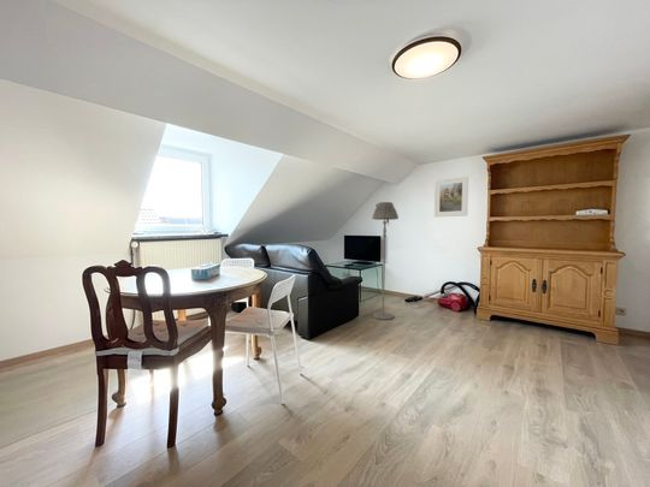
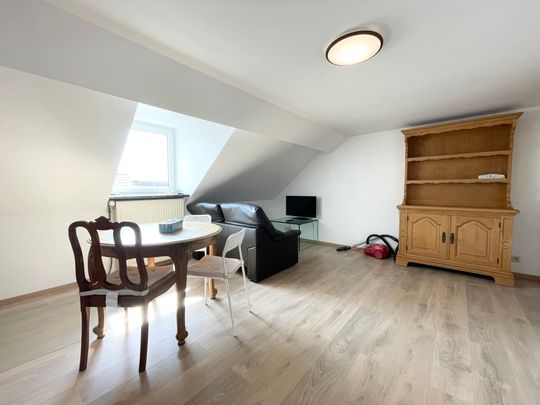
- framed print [433,176,469,218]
- floor lamp [371,201,400,321]
